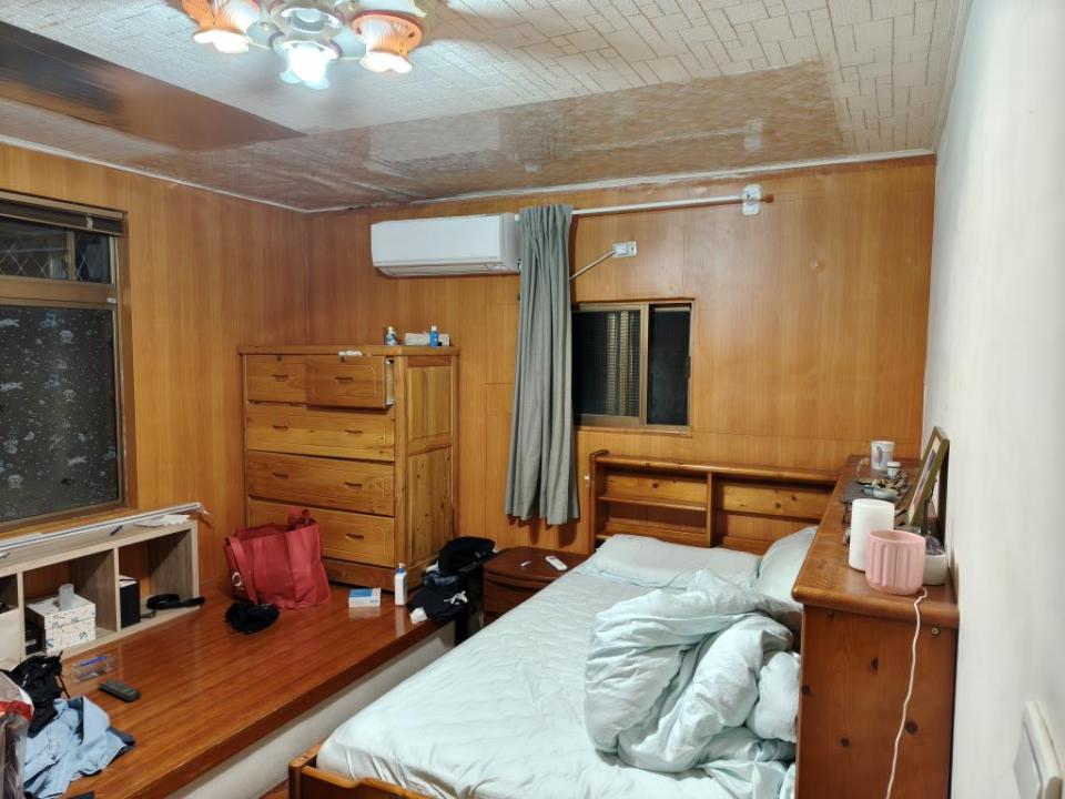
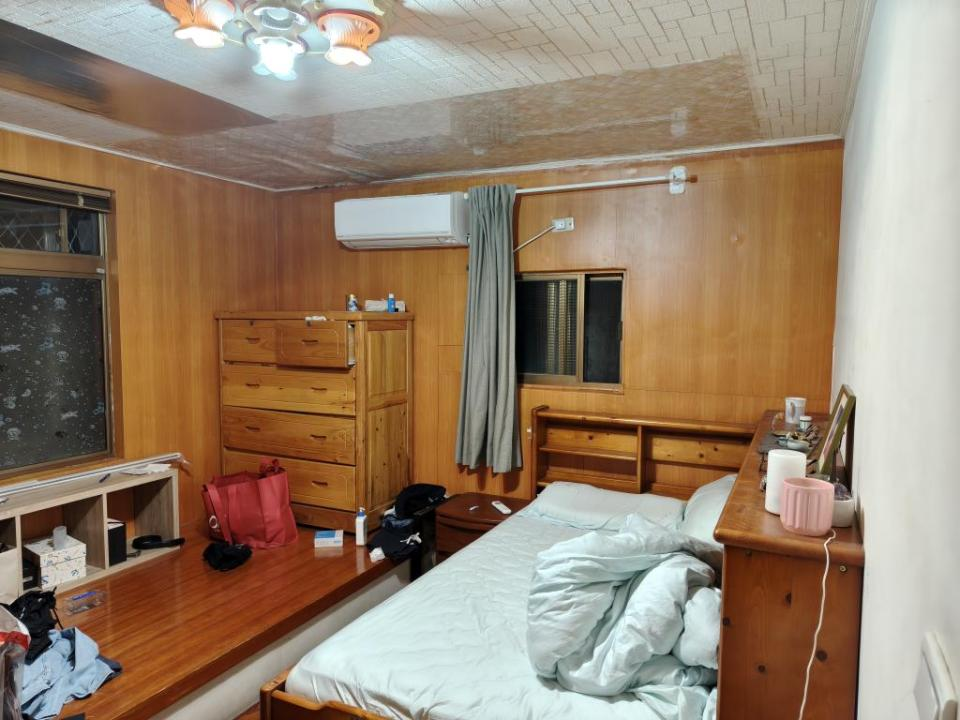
- remote control [97,678,142,702]
